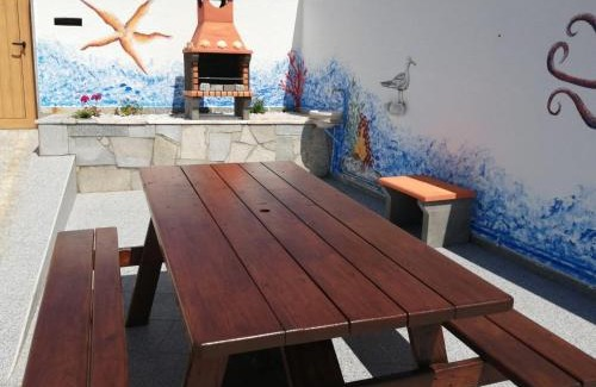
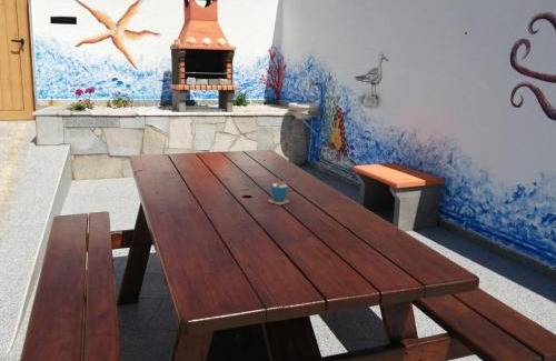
+ cup [267,176,290,205]
